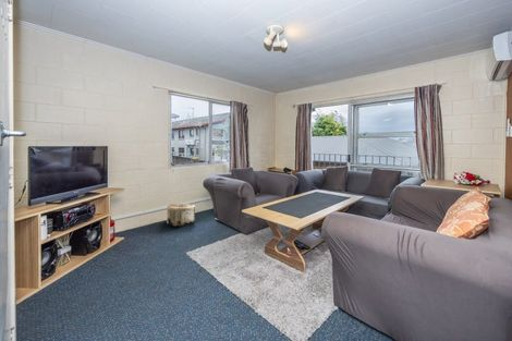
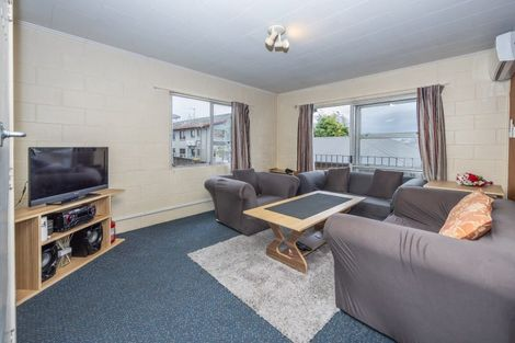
- pouf [166,203,196,228]
